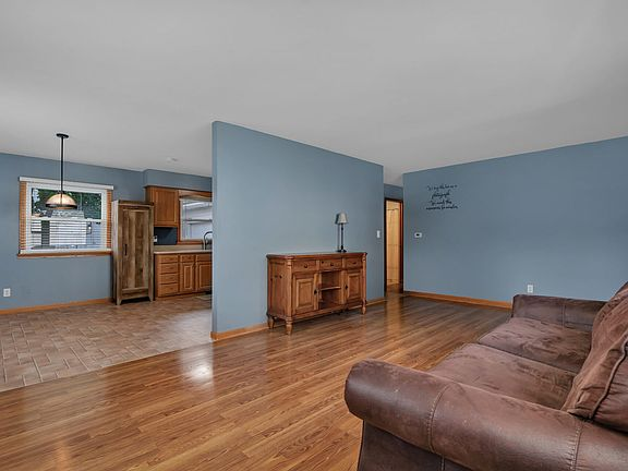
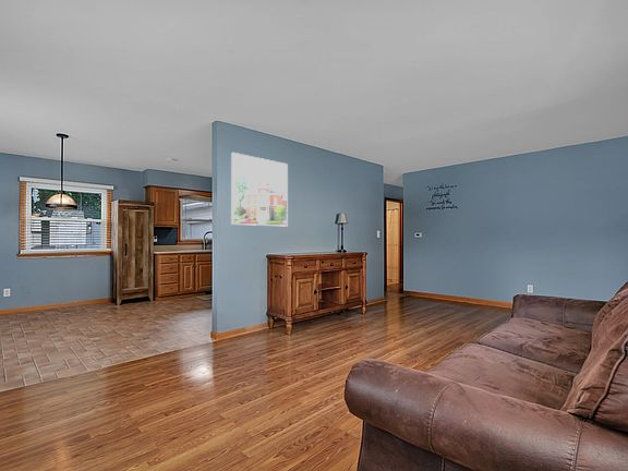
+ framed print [230,152,289,228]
